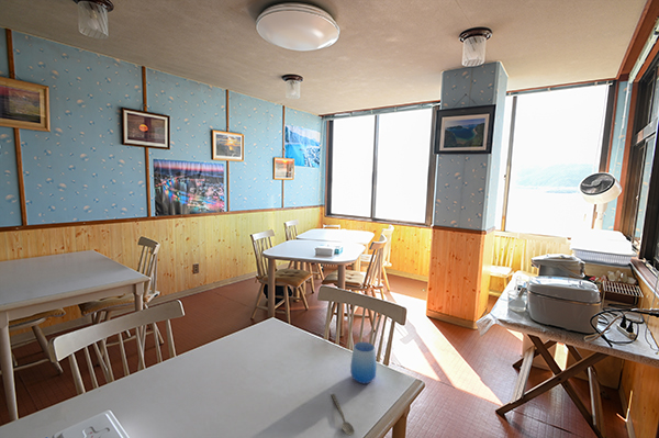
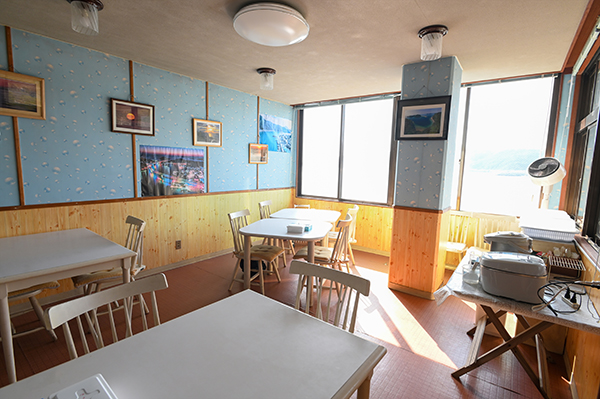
- spoon [331,393,355,436]
- cup [349,341,378,384]
